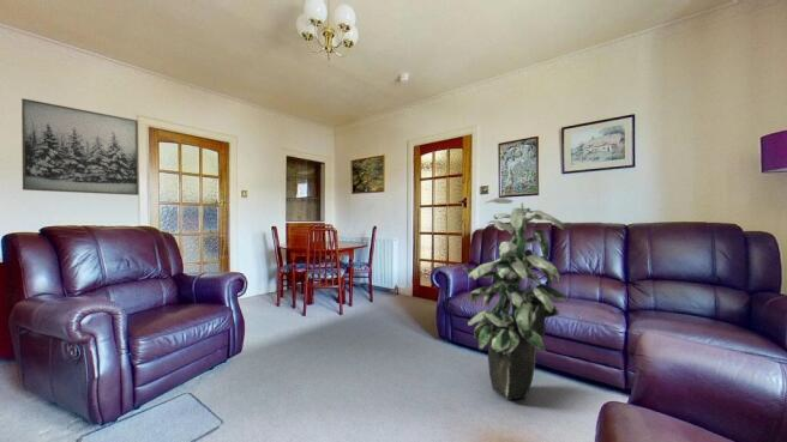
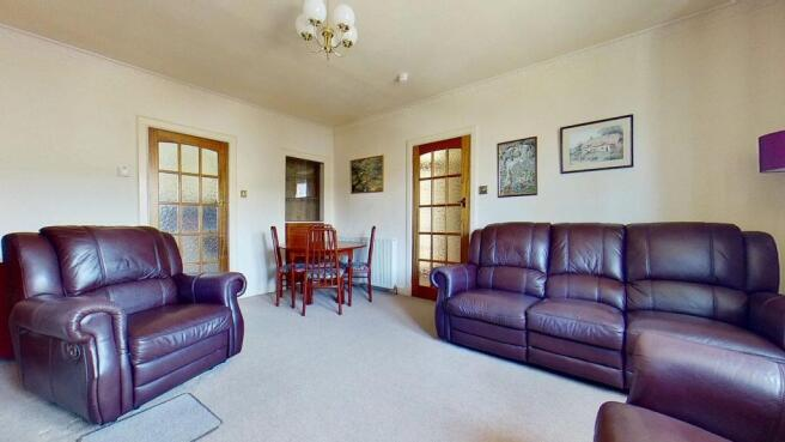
- indoor plant [461,196,571,400]
- wall art [20,97,140,196]
